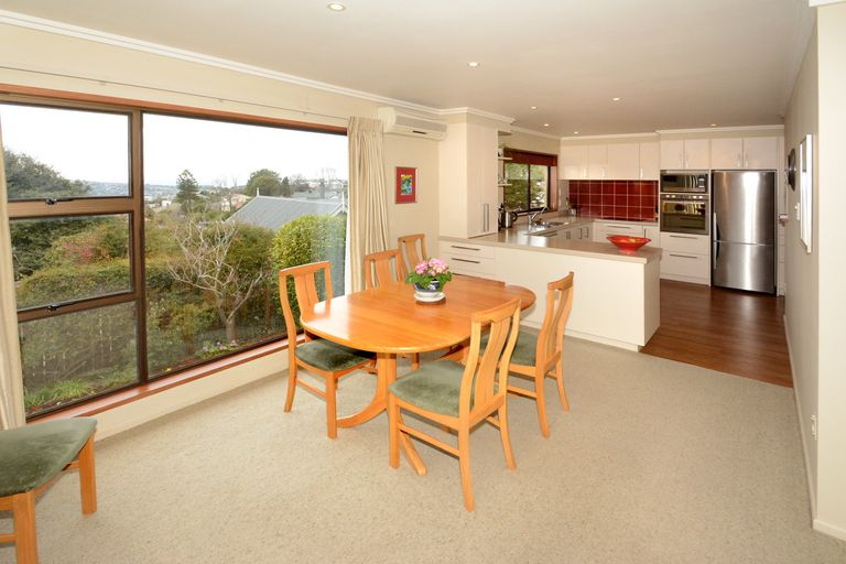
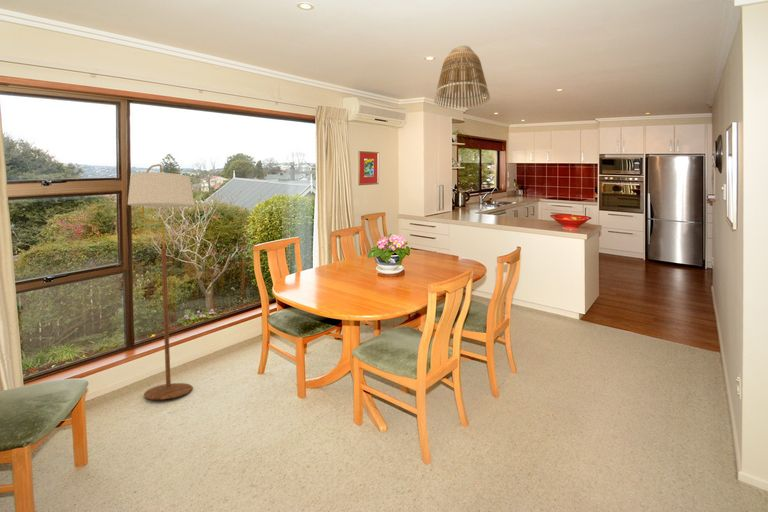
+ floor lamp [127,163,195,400]
+ lamp shade [433,44,491,109]
